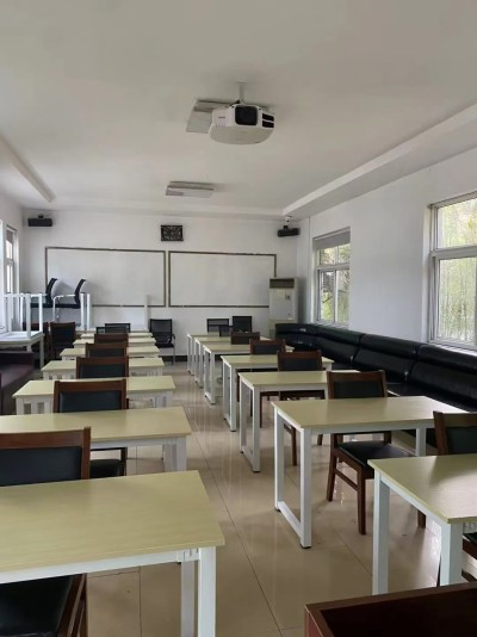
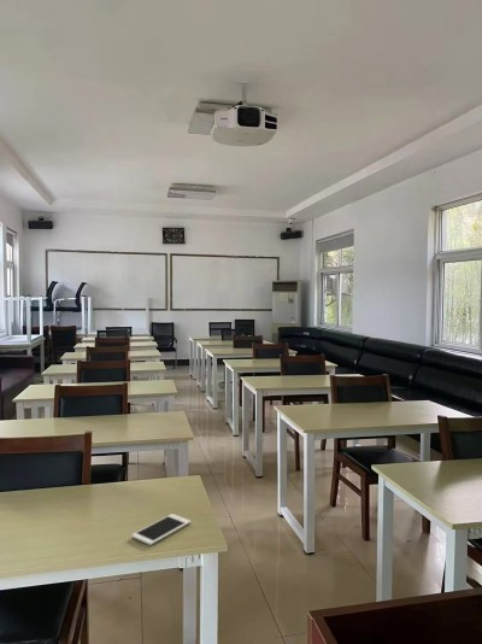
+ cell phone [130,513,192,546]
